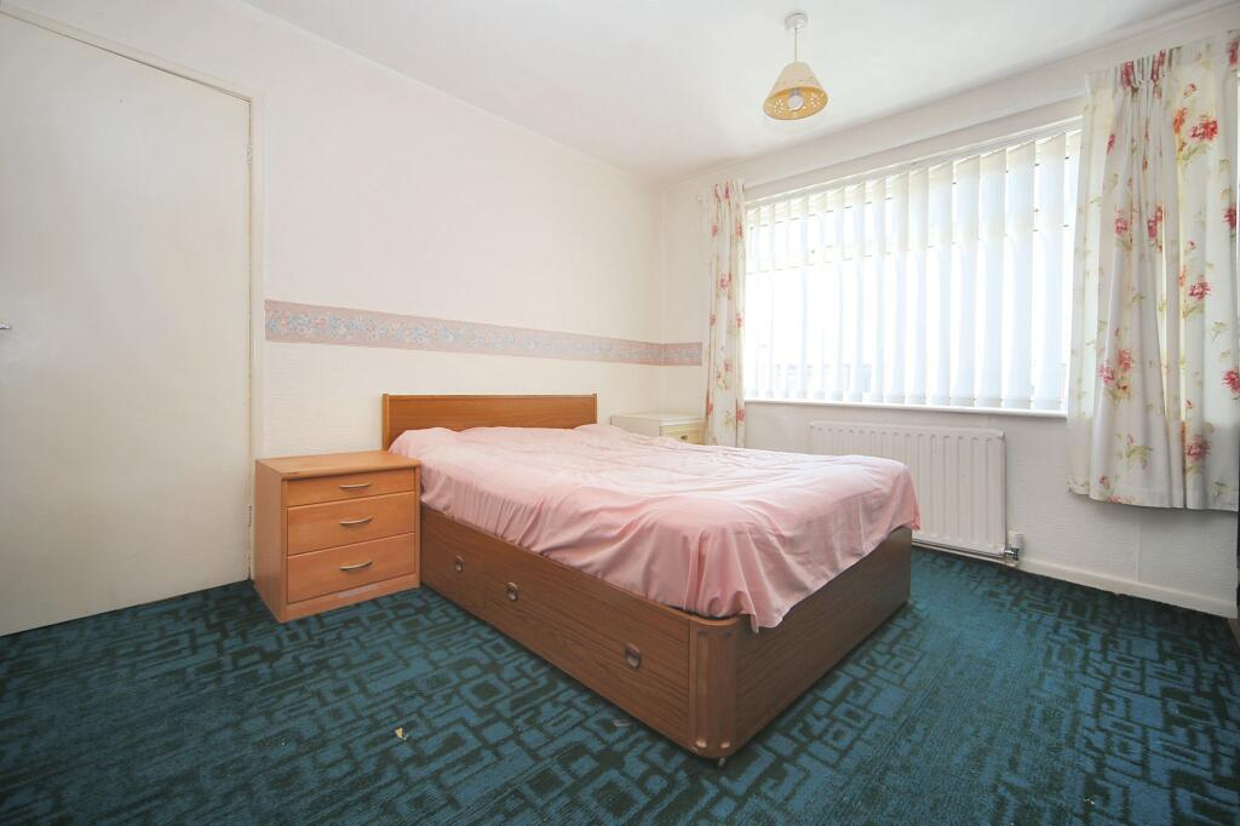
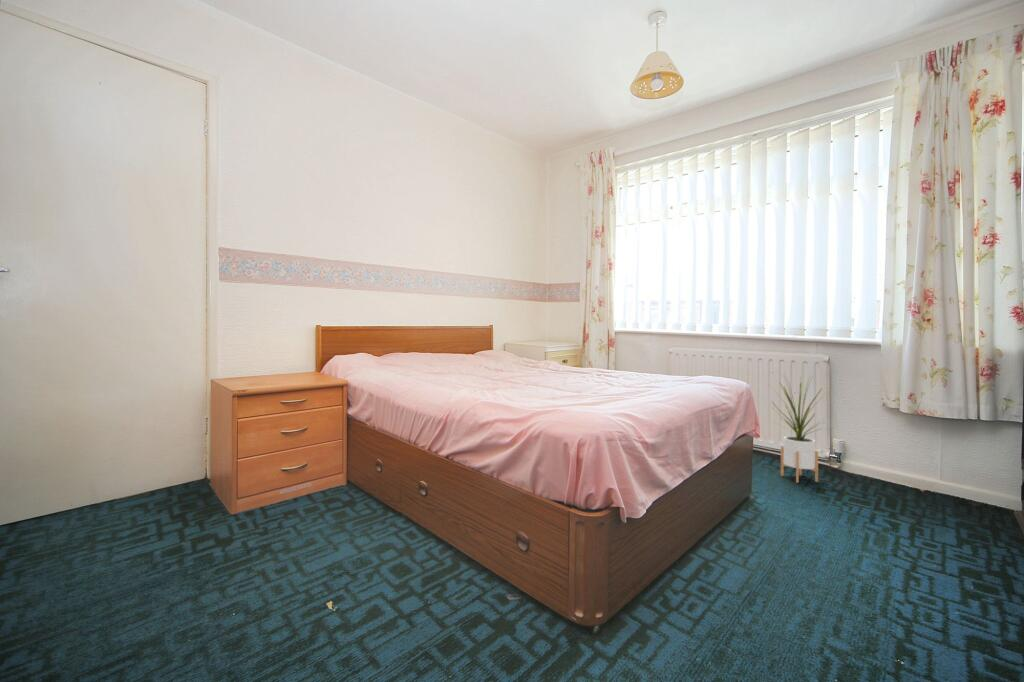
+ house plant [767,374,836,484]
